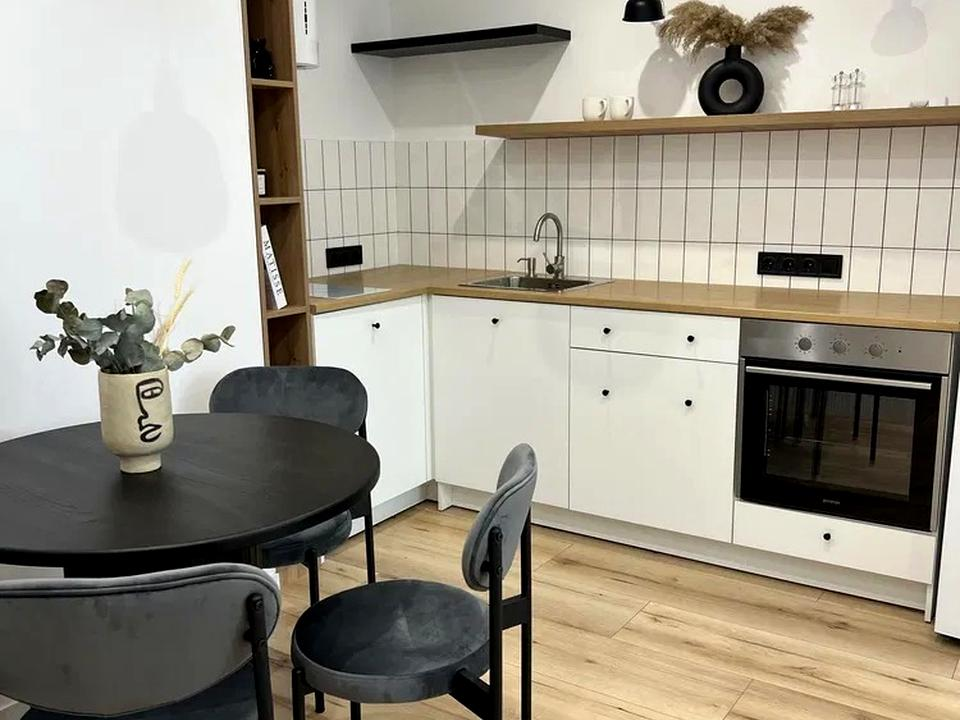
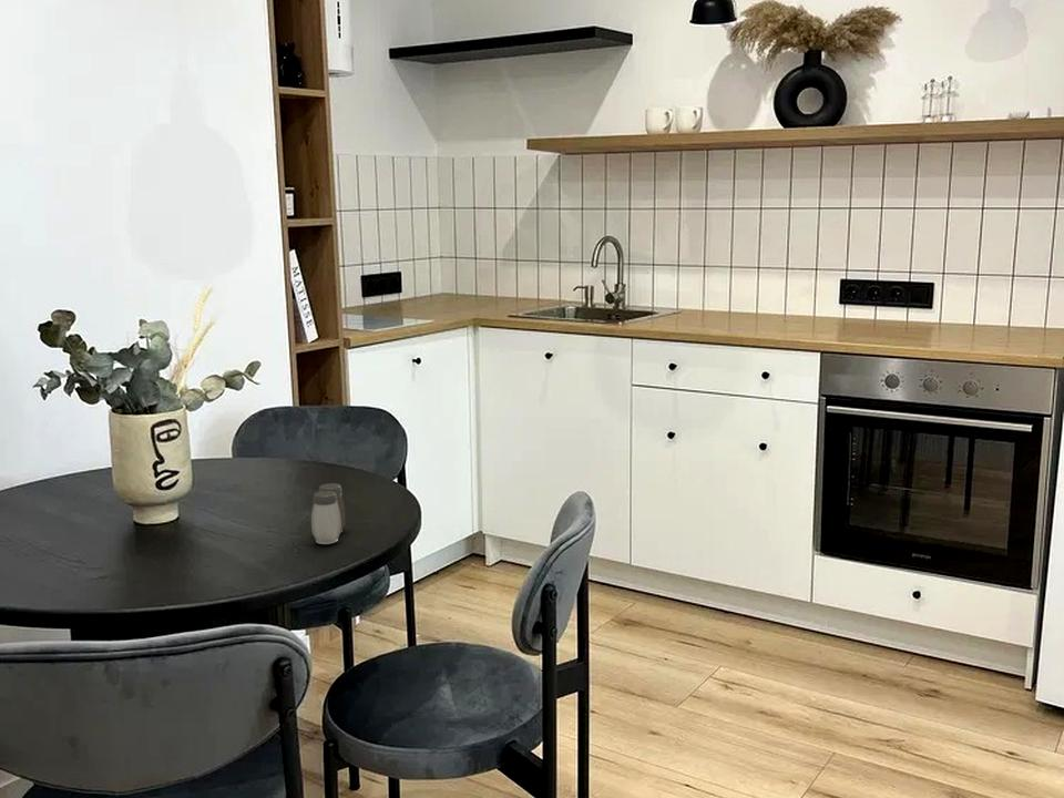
+ salt and pepper shaker [310,482,347,545]
